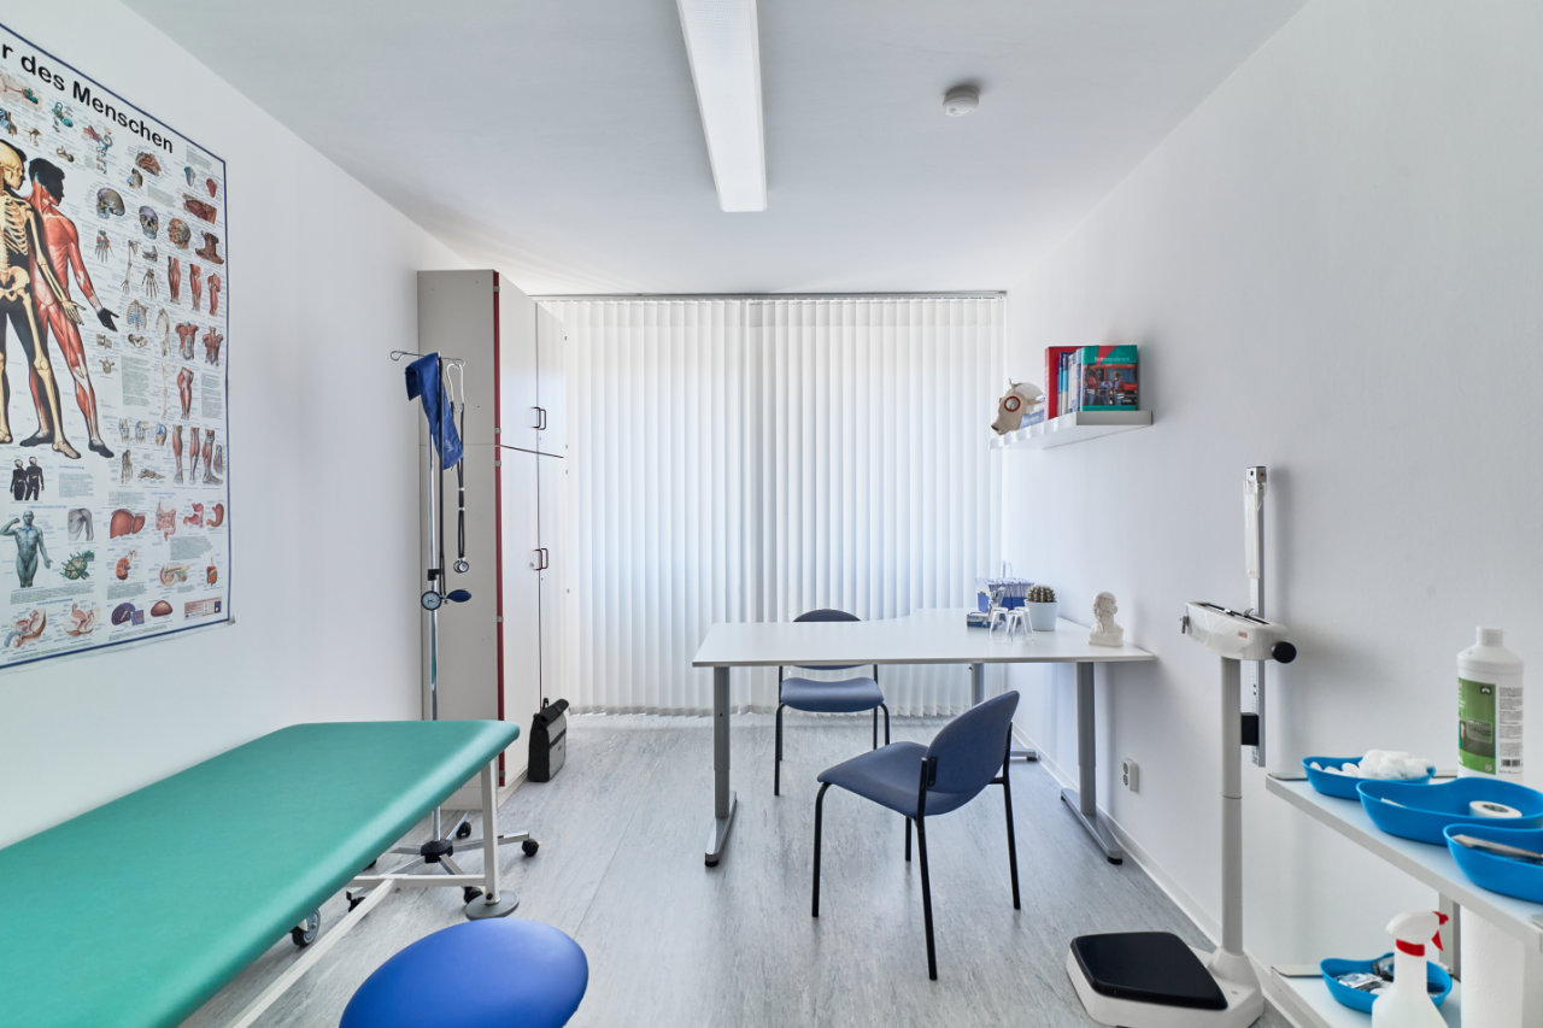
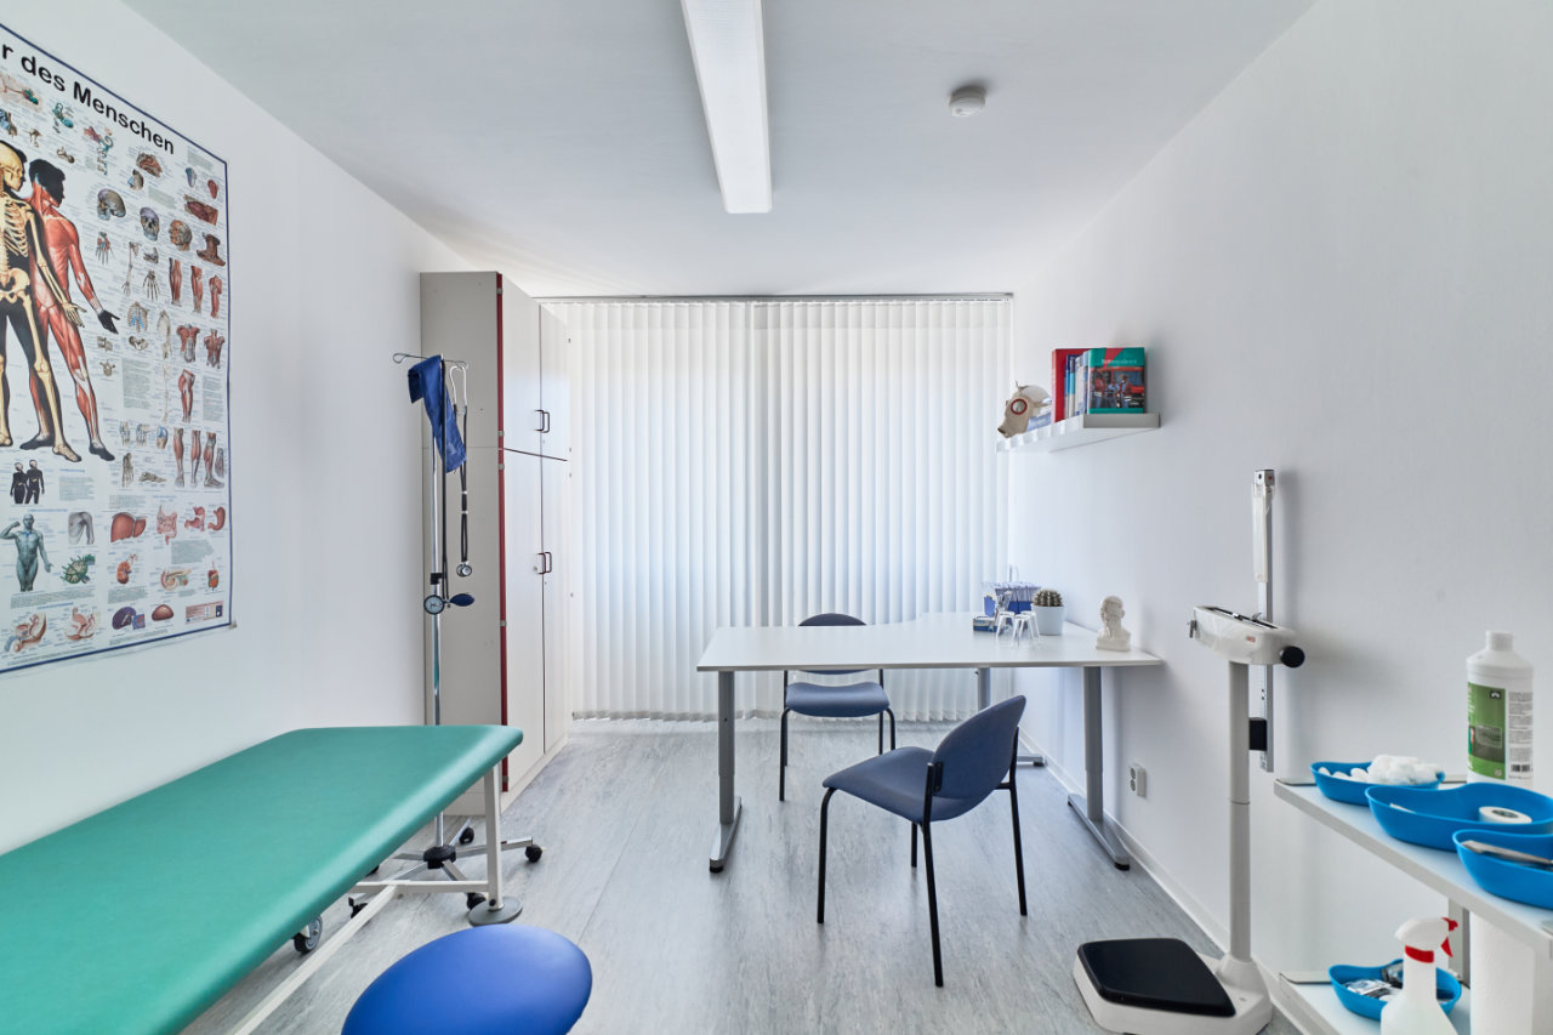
- backpack [526,697,570,783]
